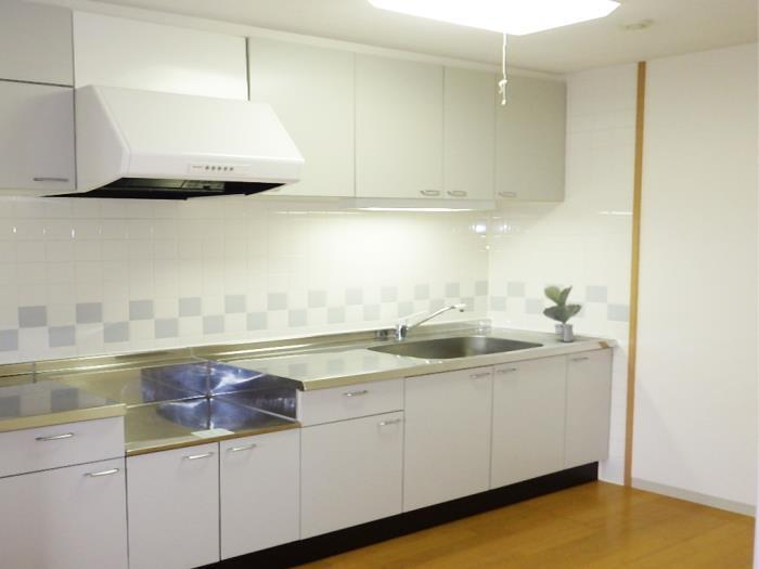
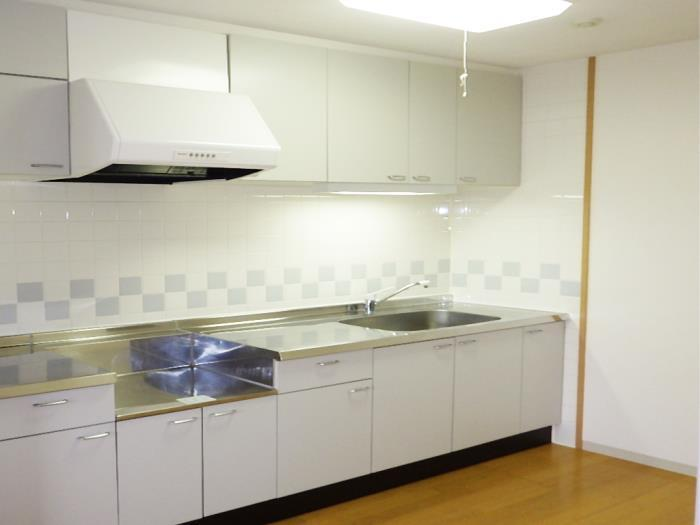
- potted plant [542,284,583,342]
